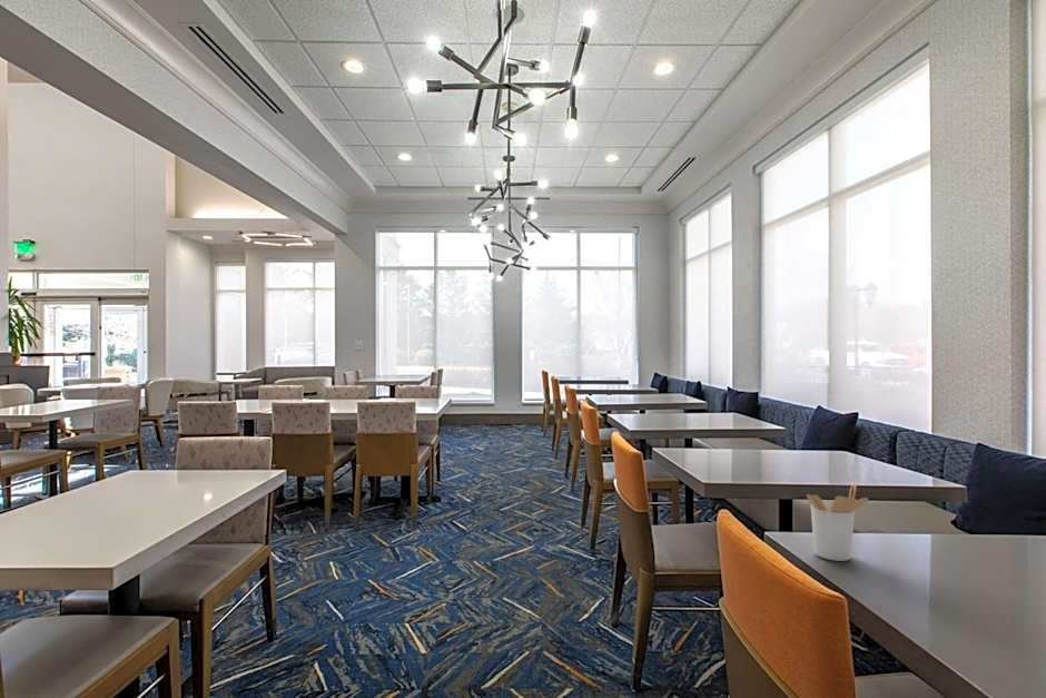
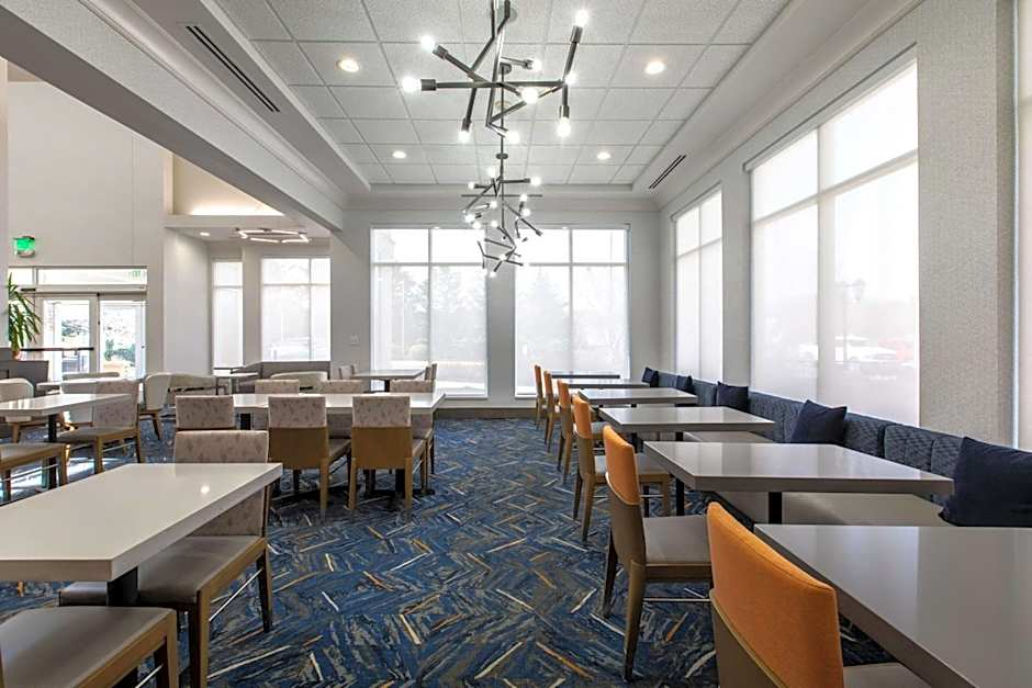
- utensil holder [806,483,869,562]
